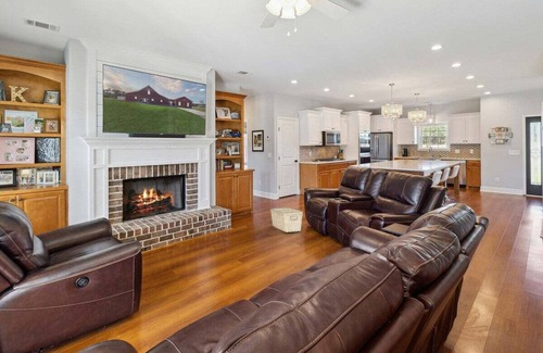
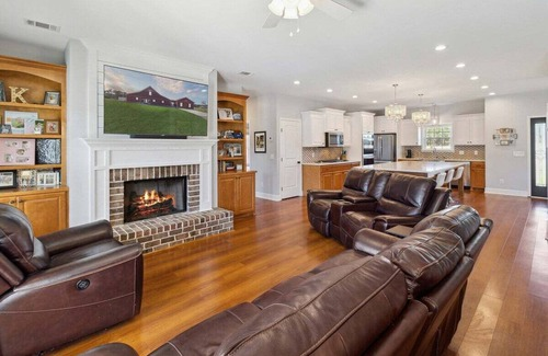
- storage bin [269,206,304,234]
